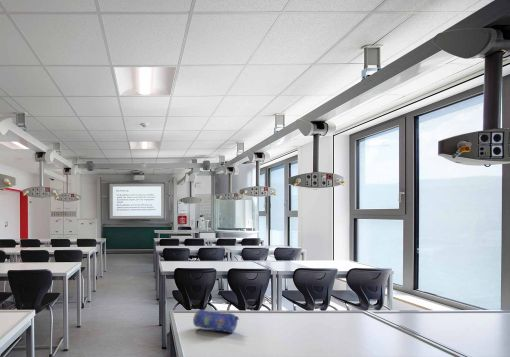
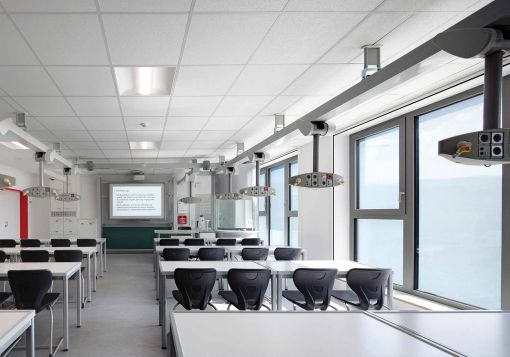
- pencil case [192,308,240,334]
